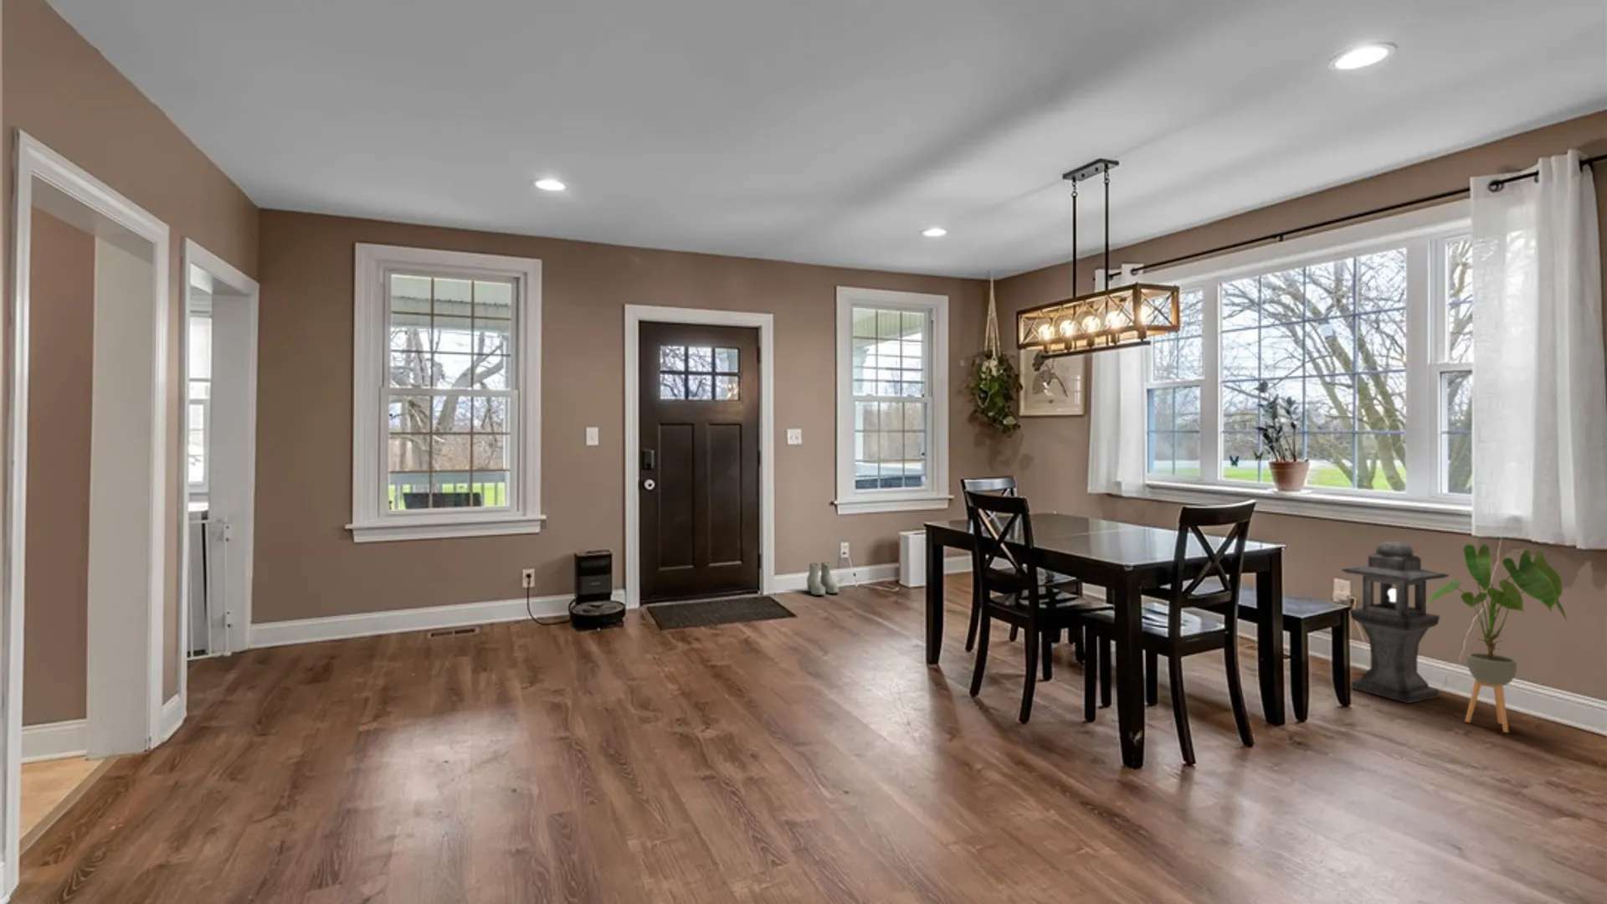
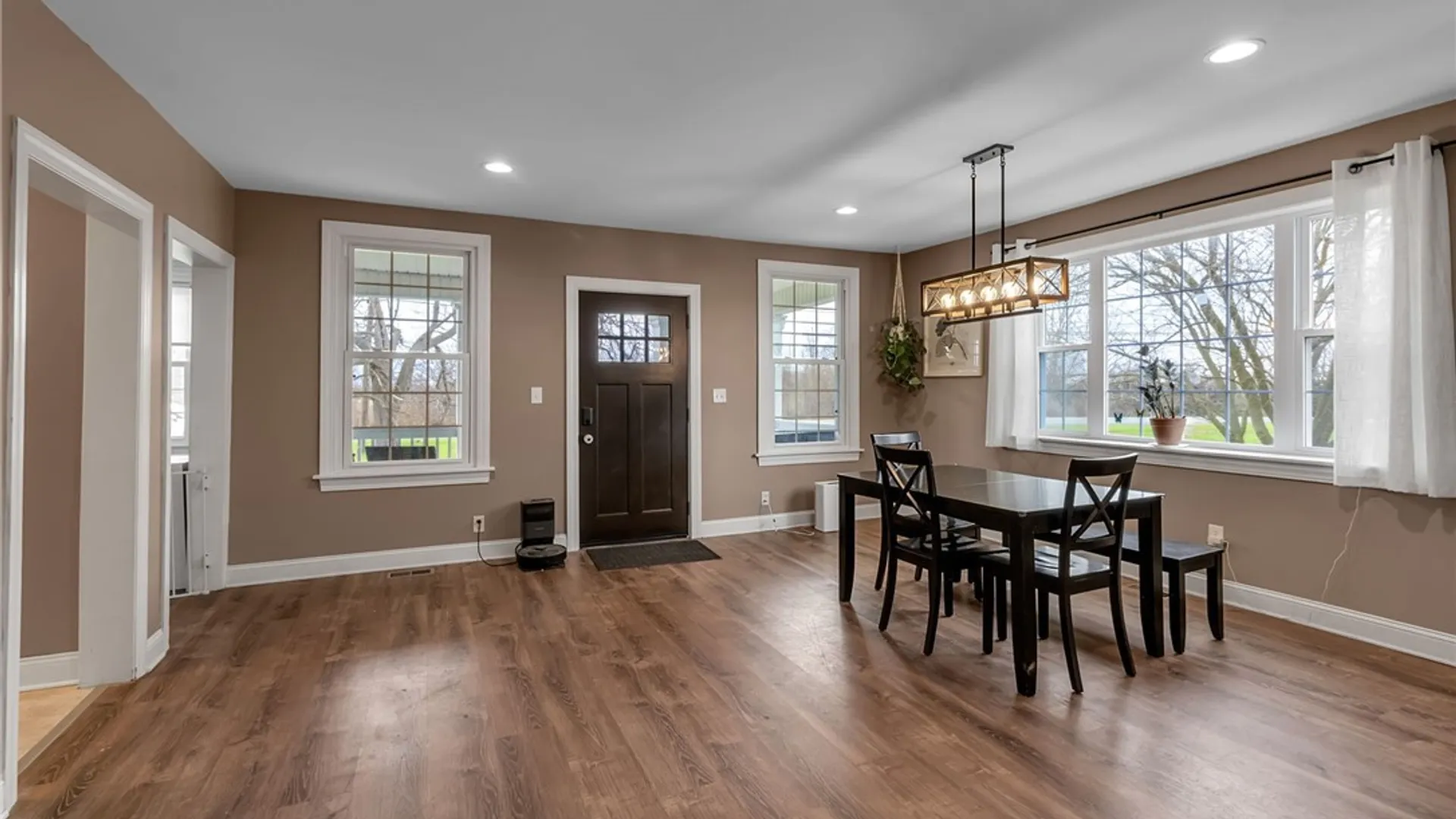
- lantern [1341,541,1449,704]
- boots [806,562,840,596]
- house plant [1426,543,1571,733]
